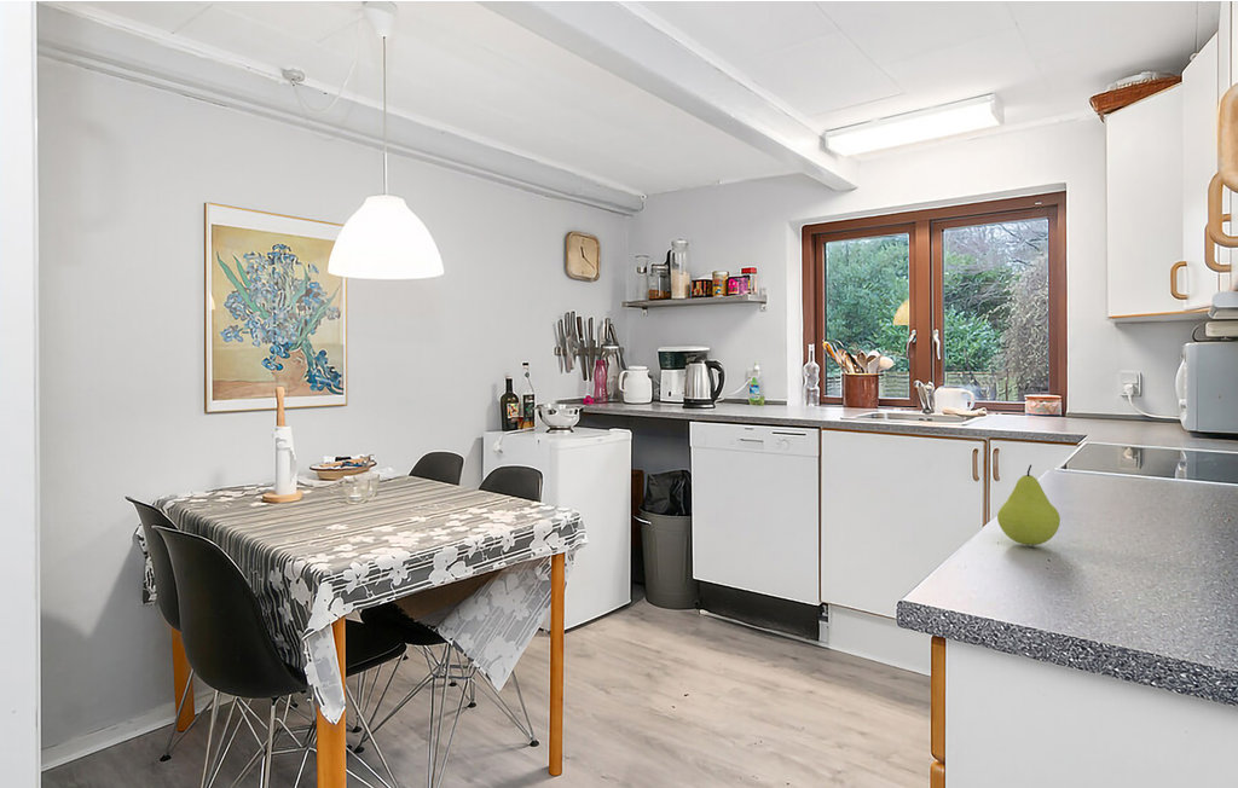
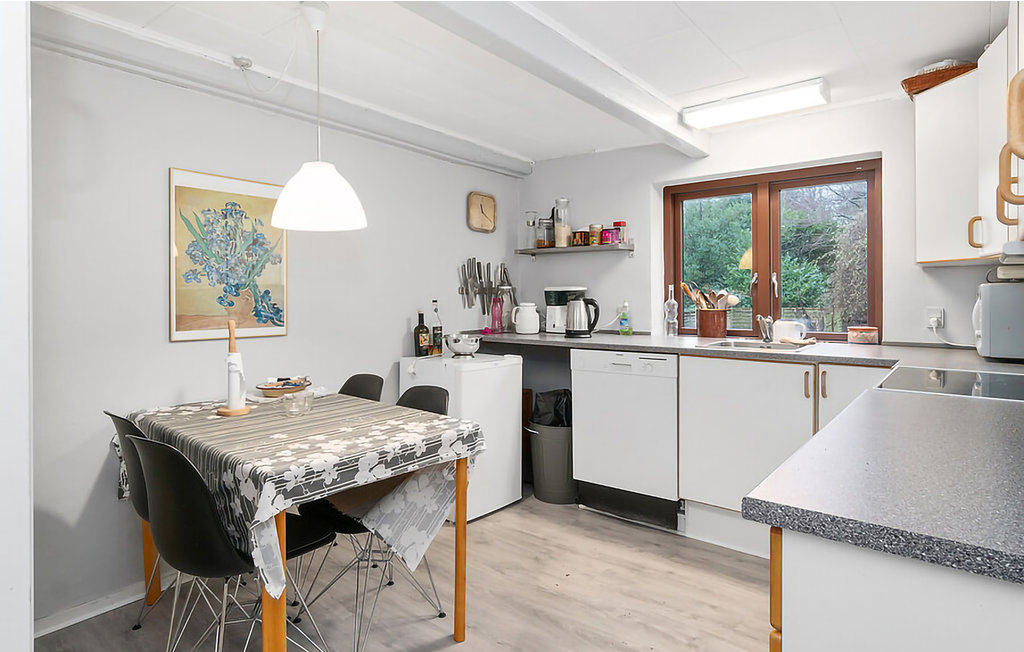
- fruit [996,464,1061,546]
